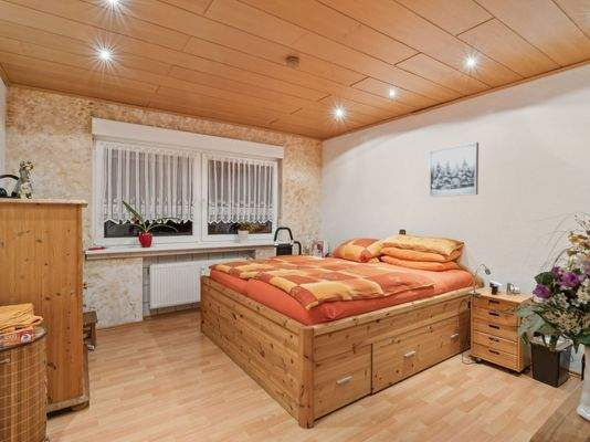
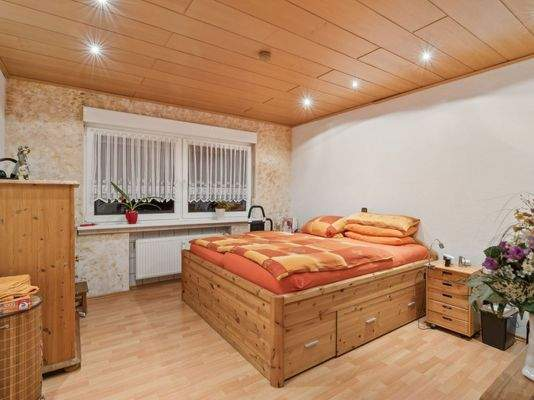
- wall art [428,141,480,198]
